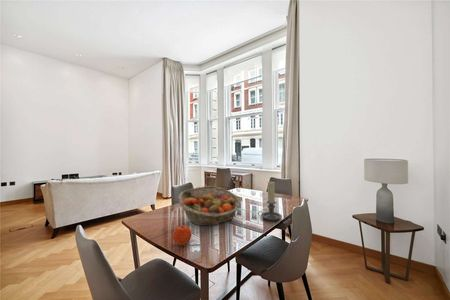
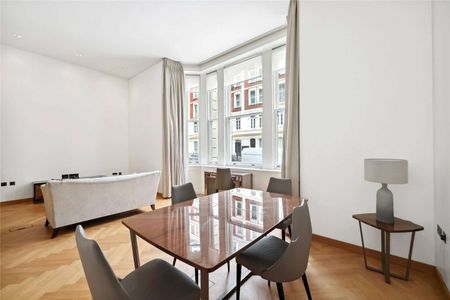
- fruit [172,224,192,246]
- fruit basket [177,185,242,227]
- candle holder [257,181,283,221]
